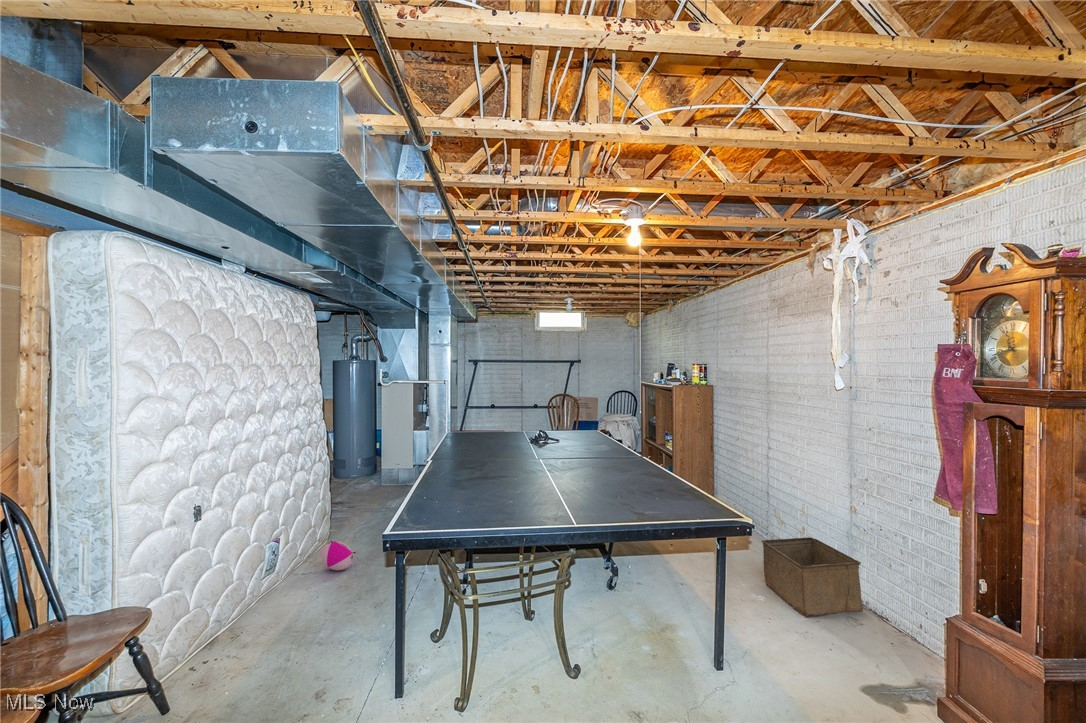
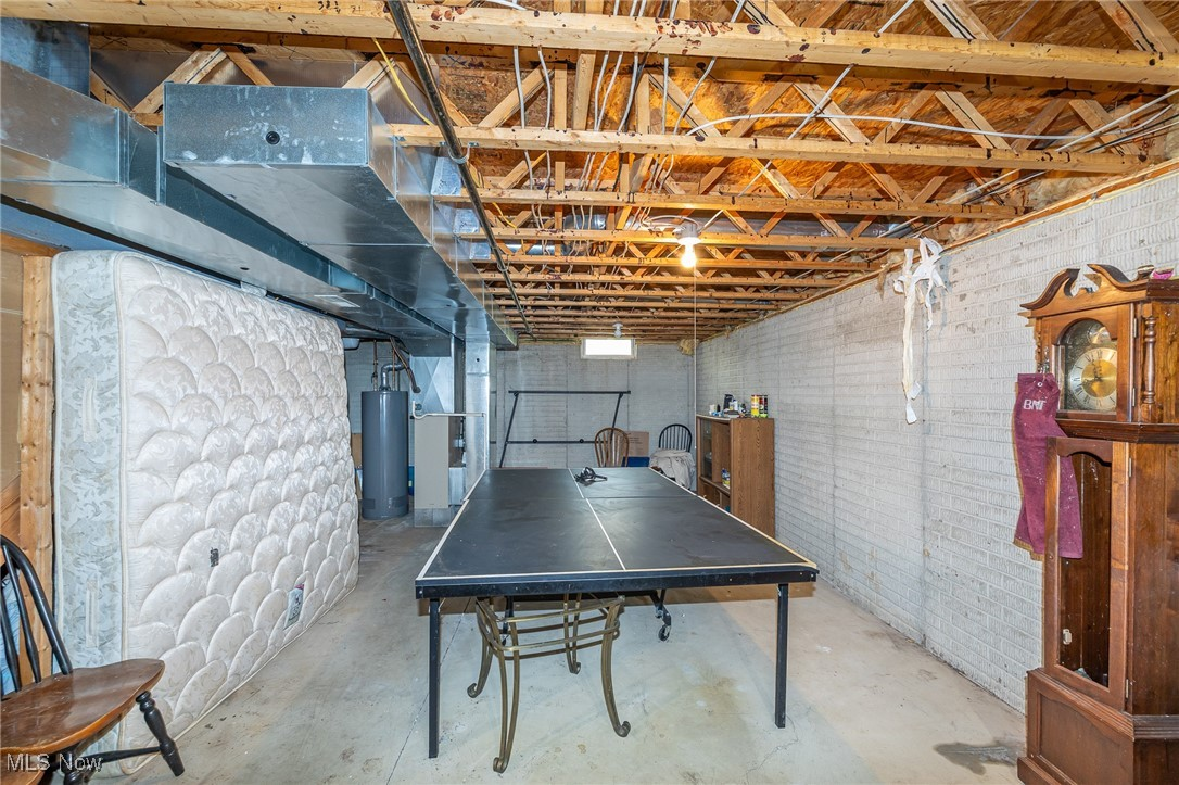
- ball [320,540,354,571]
- storage bin [761,536,864,618]
